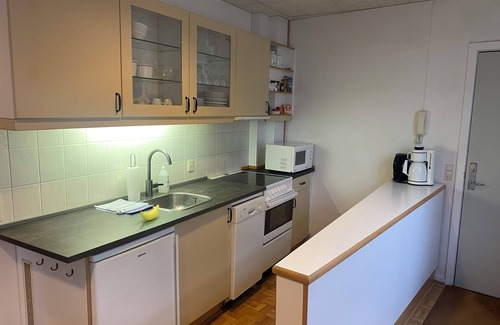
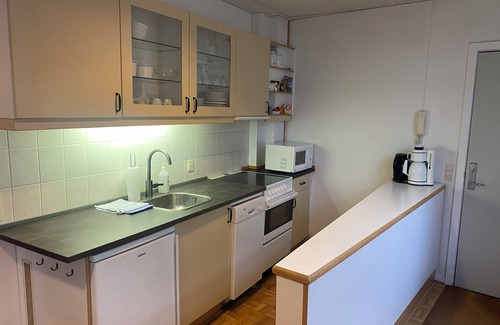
- banana [138,204,160,221]
